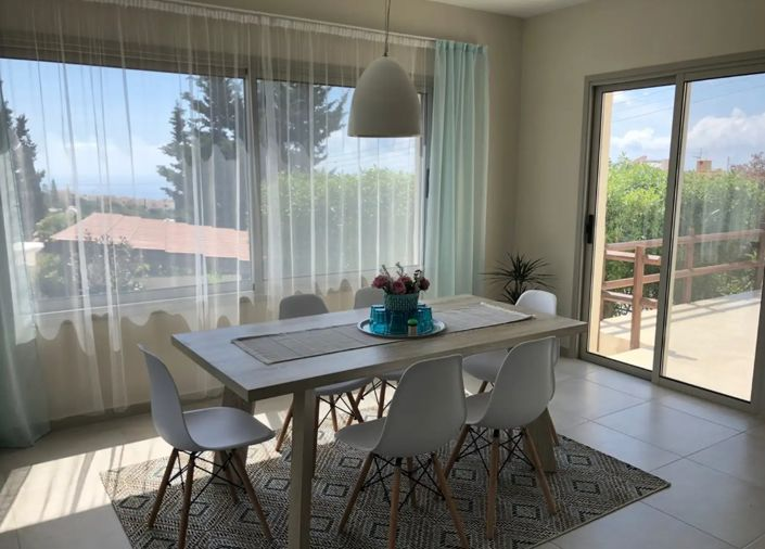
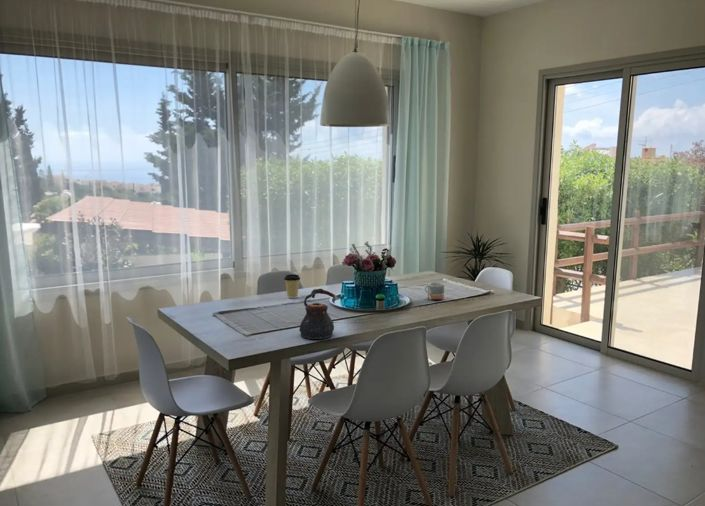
+ mug [424,282,445,301]
+ teapot [298,288,339,340]
+ coffee cup [283,274,301,299]
